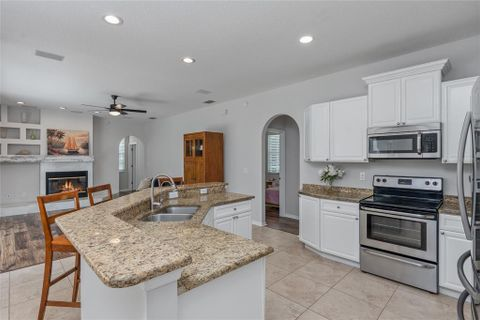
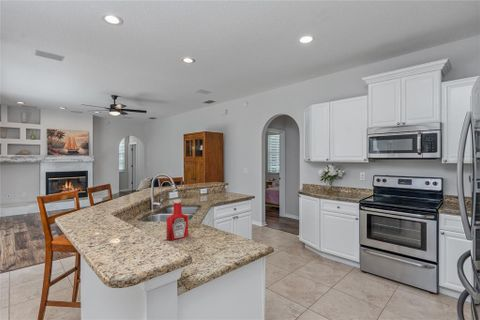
+ soap bottle [166,198,189,241]
